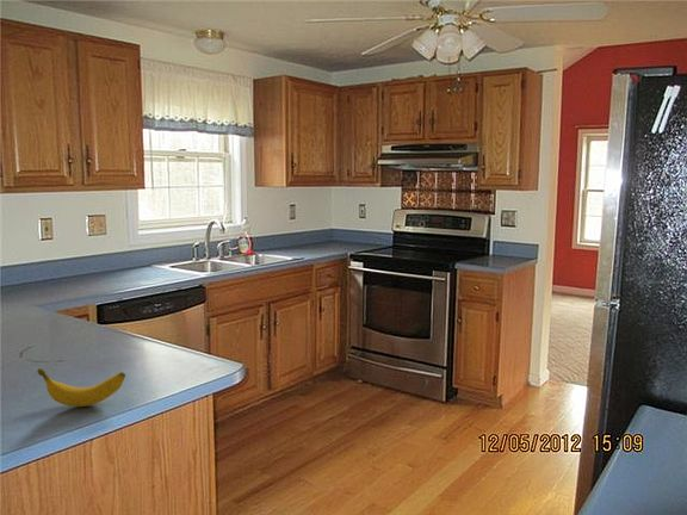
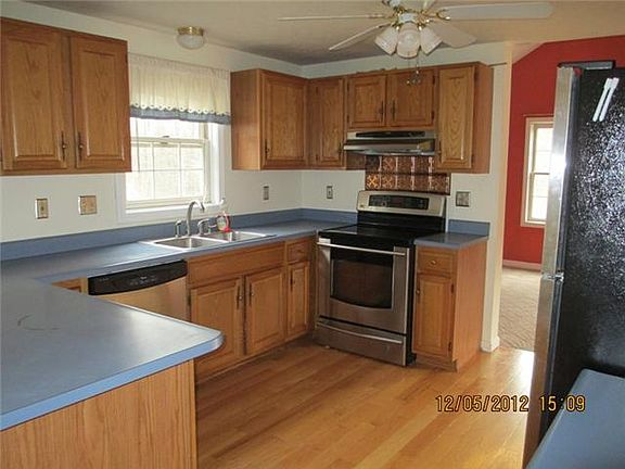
- banana [37,367,126,408]
